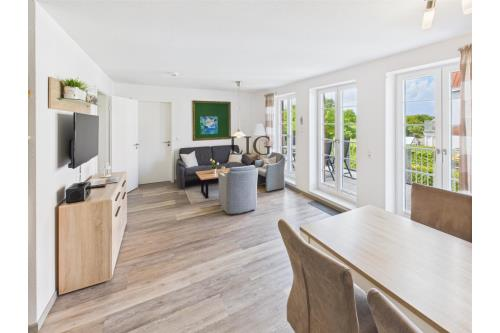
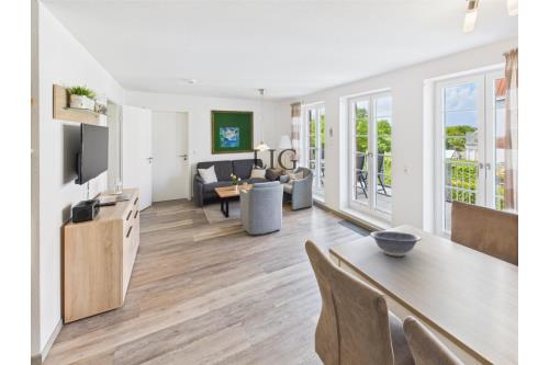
+ decorative bowl [369,230,423,258]
